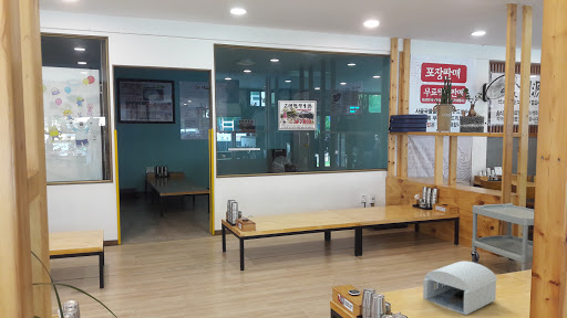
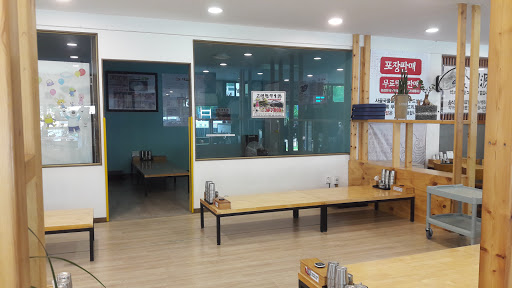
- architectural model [422,261,498,316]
